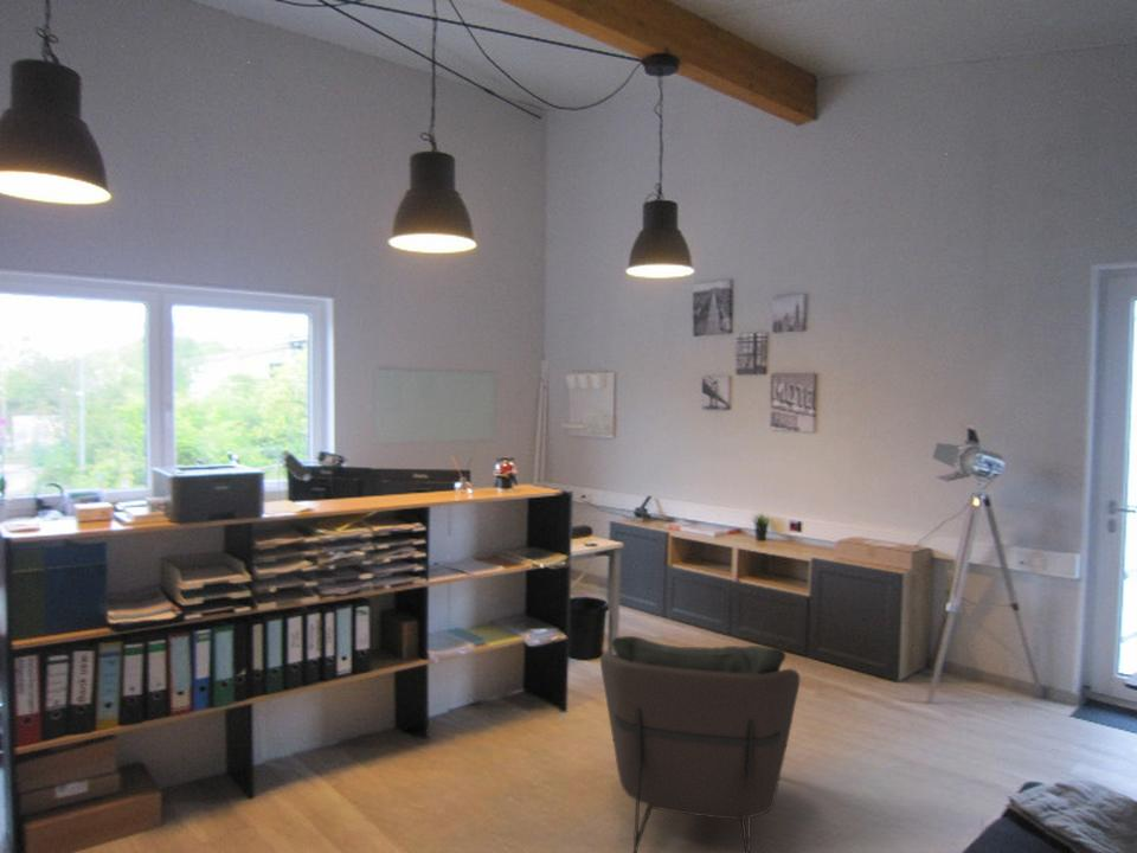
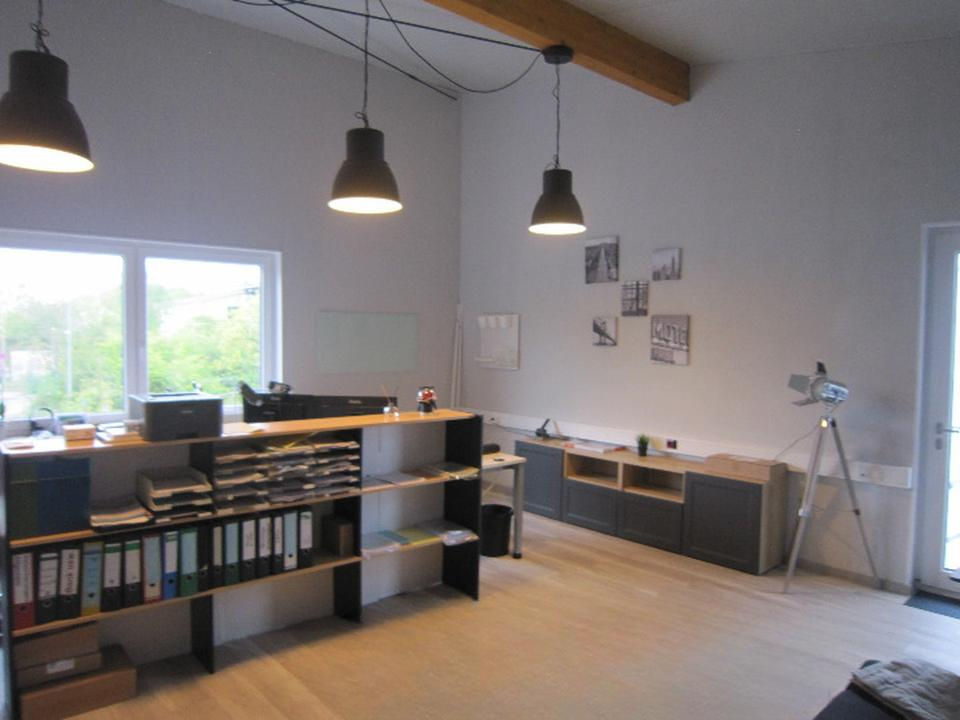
- armless chair [599,635,801,853]
